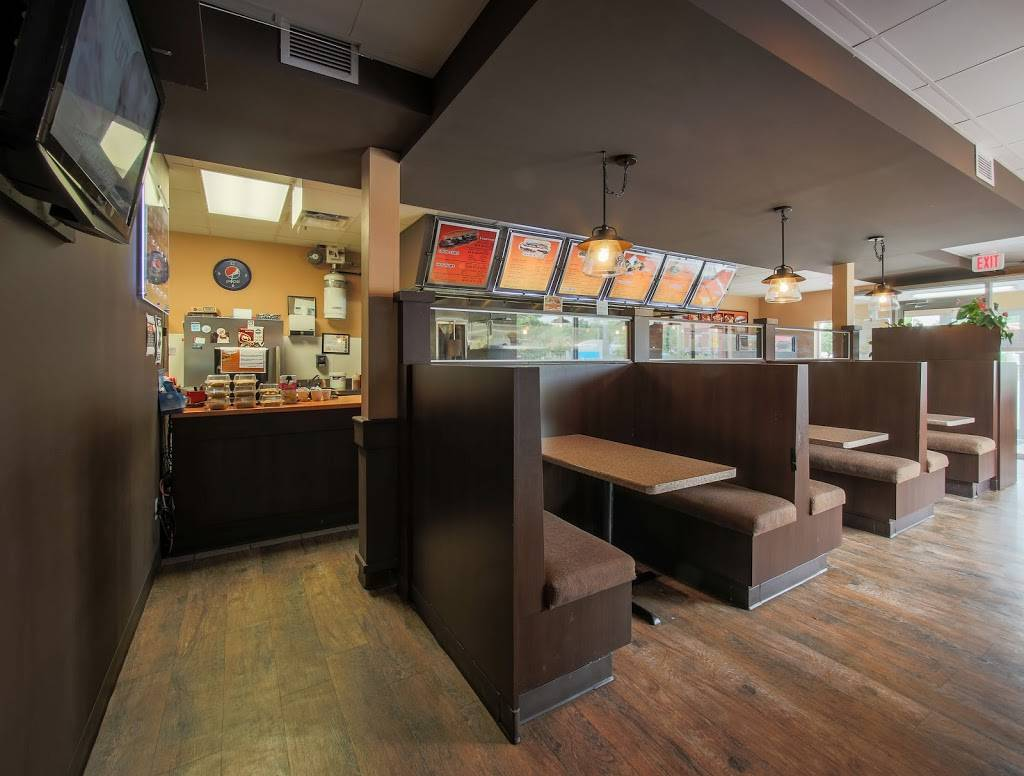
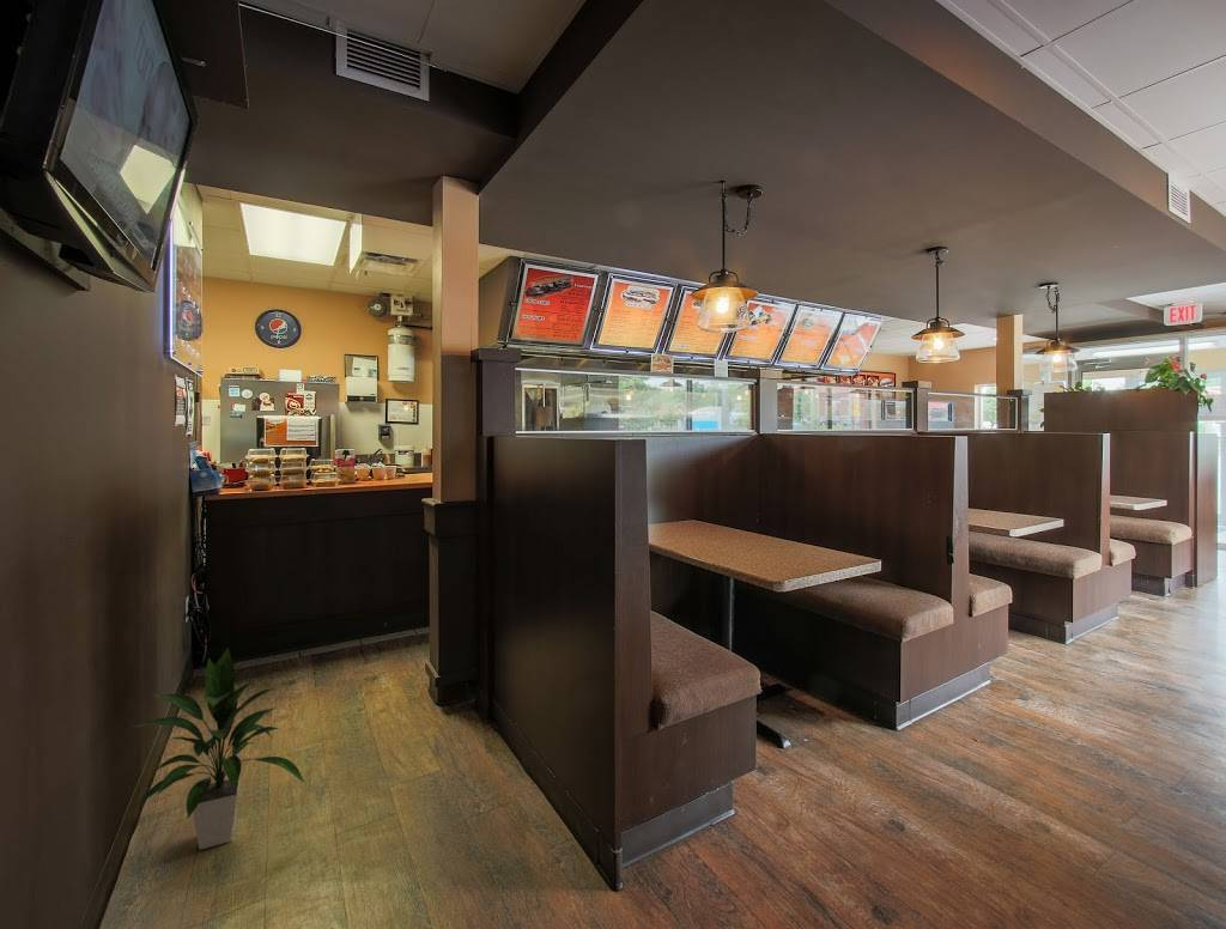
+ indoor plant [129,646,308,851]
